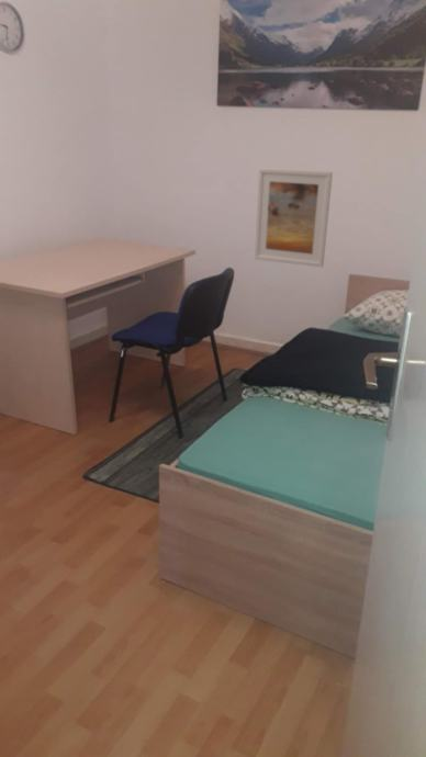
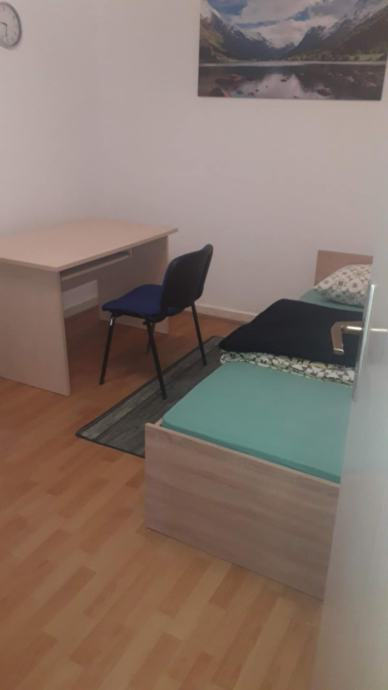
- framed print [254,167,334,268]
